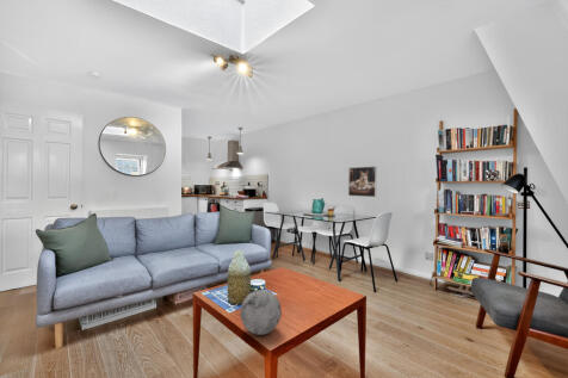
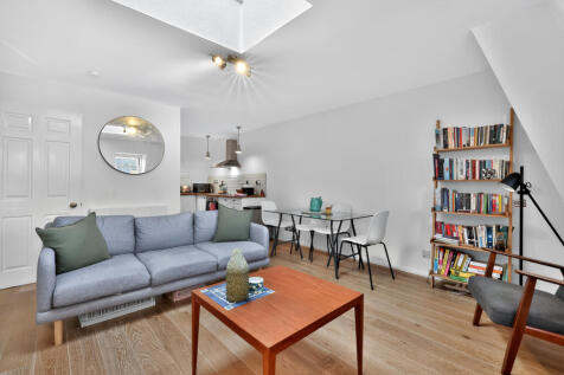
- decorative orb [239,289,283,336]
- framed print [347,166,378,198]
